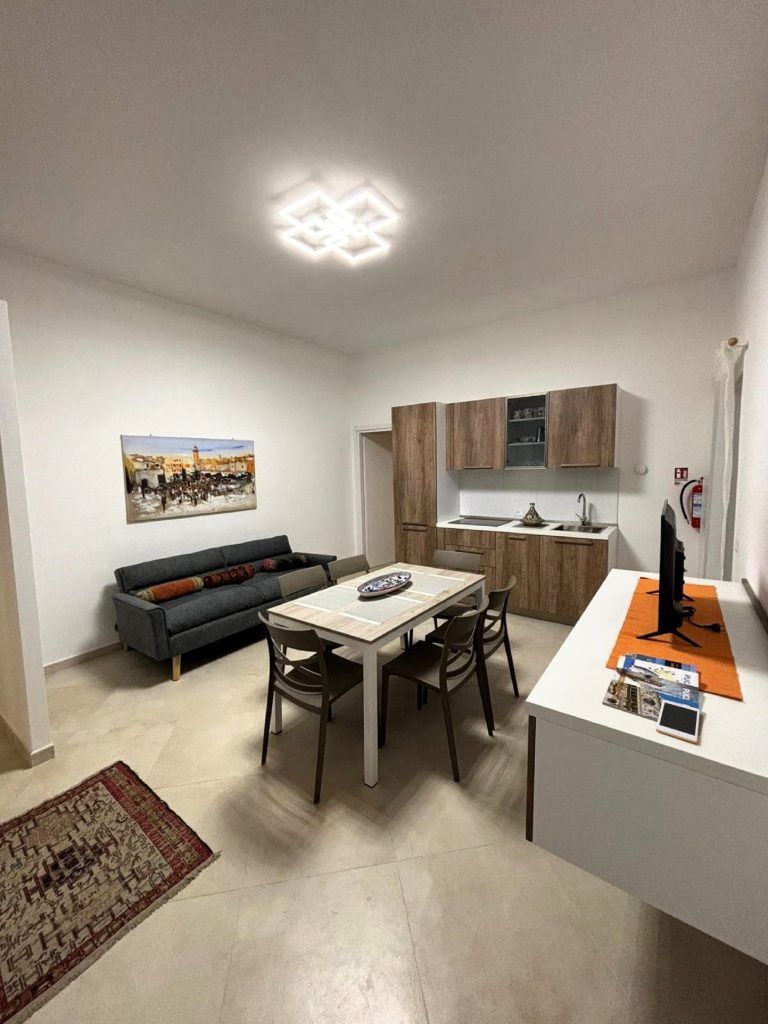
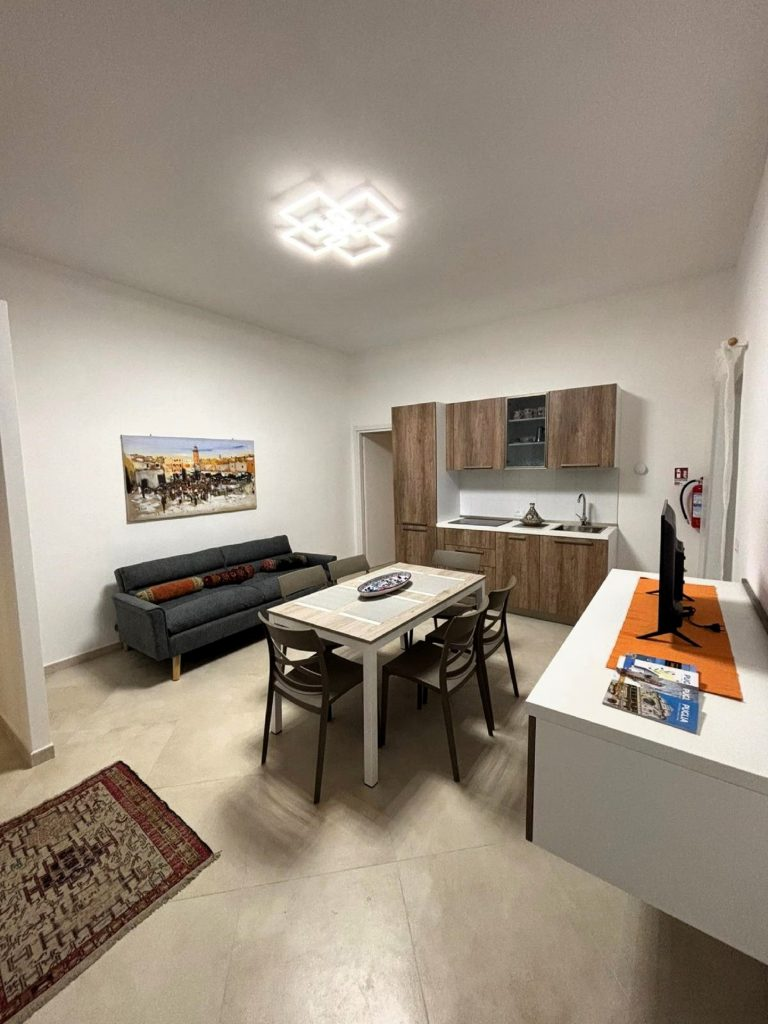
- cell phone [655,699,701,744]
